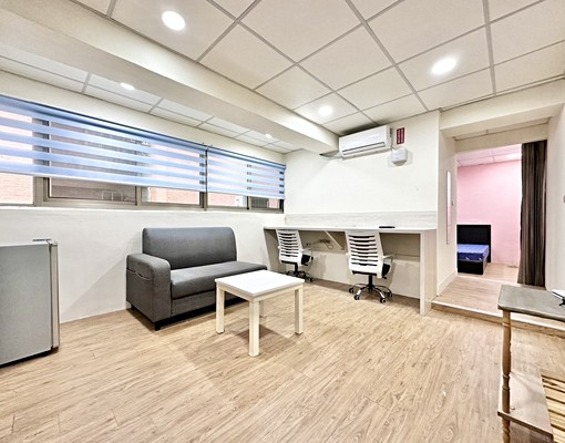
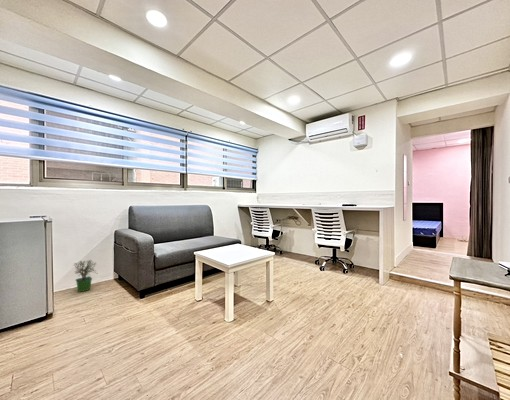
+ potted plant [73,259,97,293]
